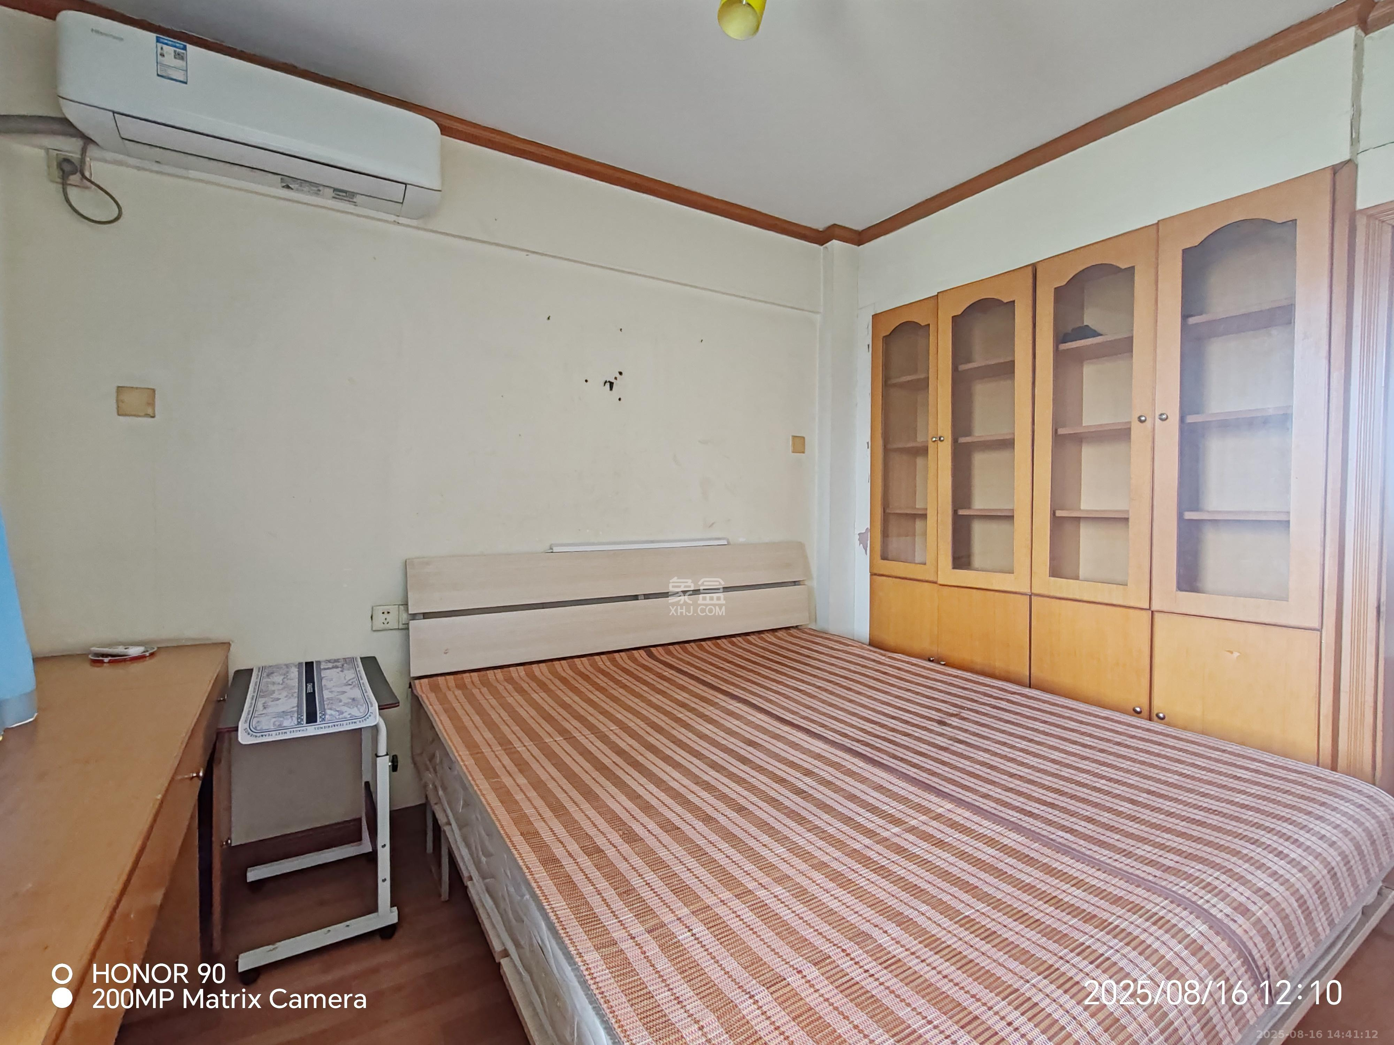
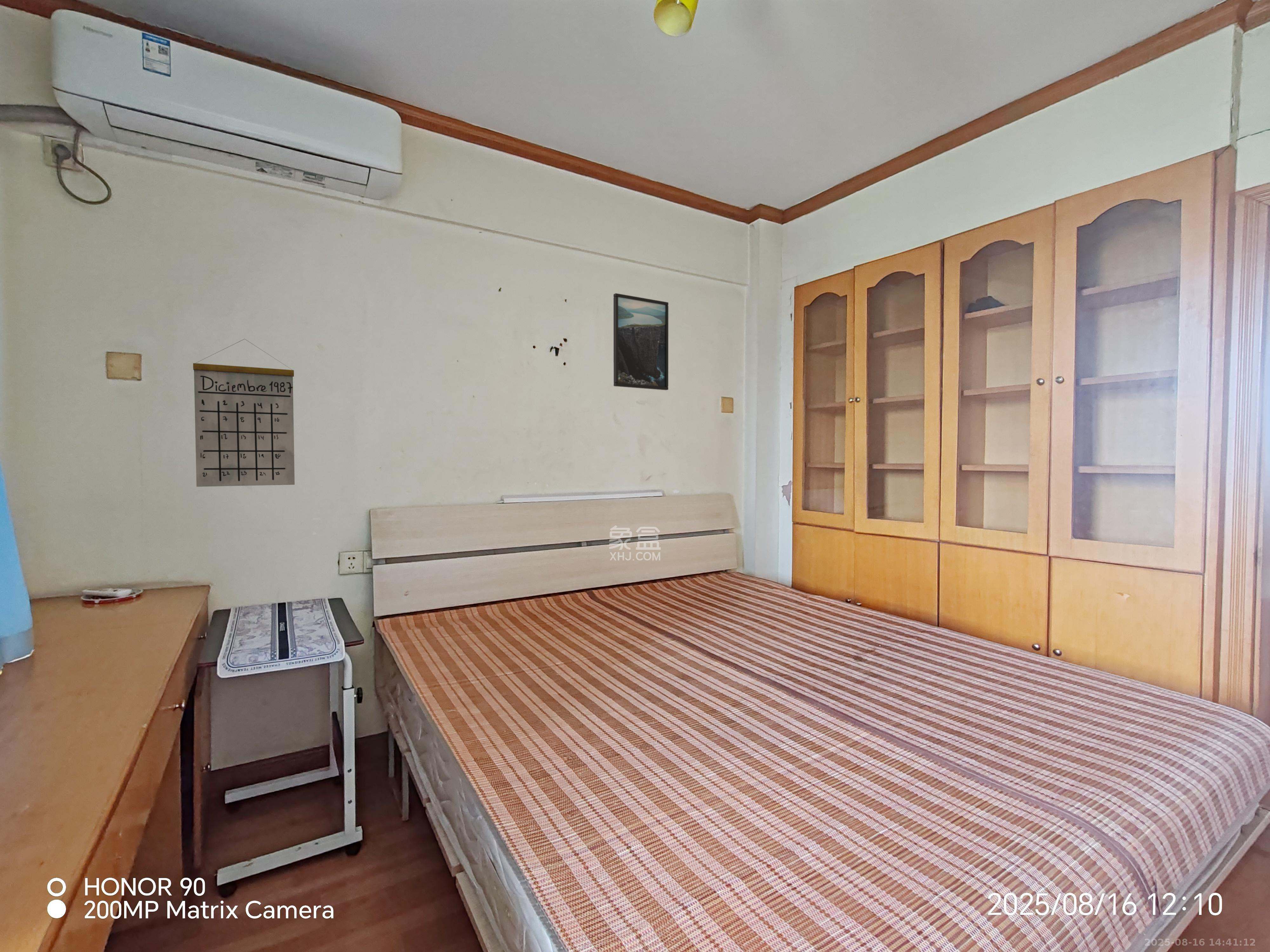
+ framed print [613,293,669,391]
+ calendar [193,339,295,487]
